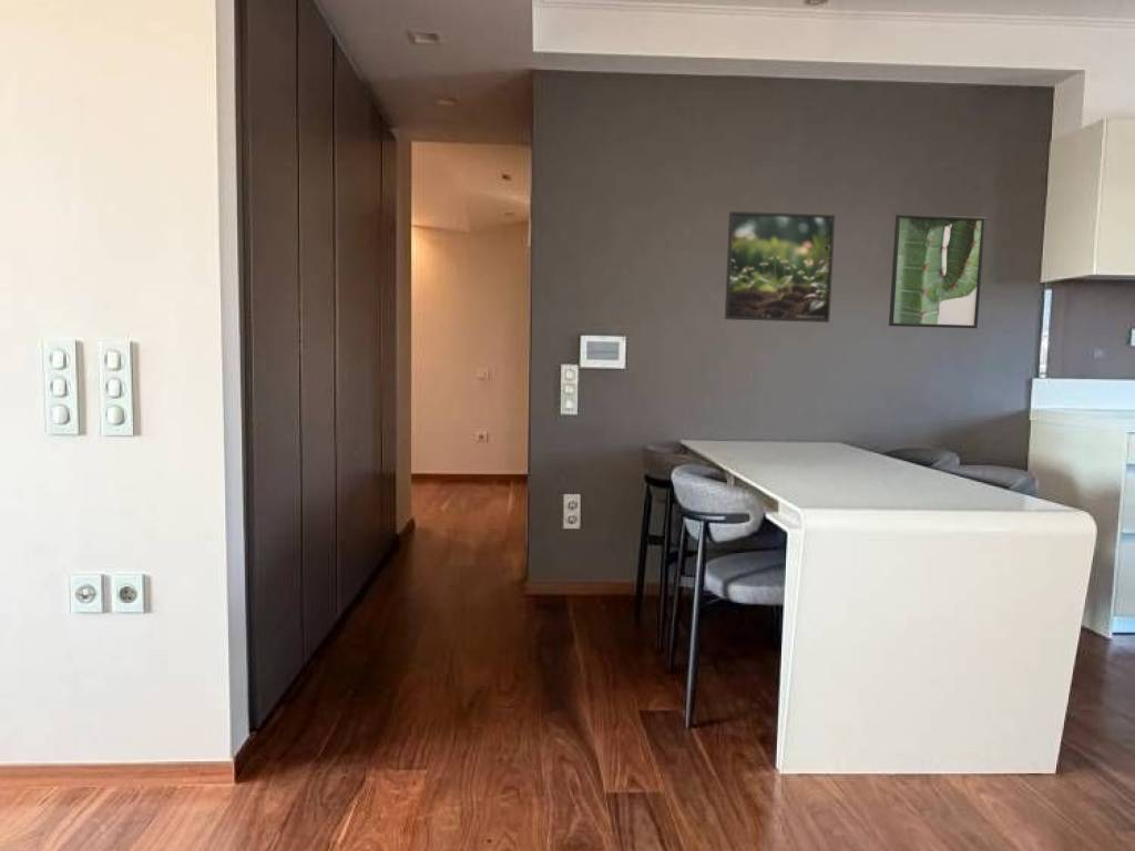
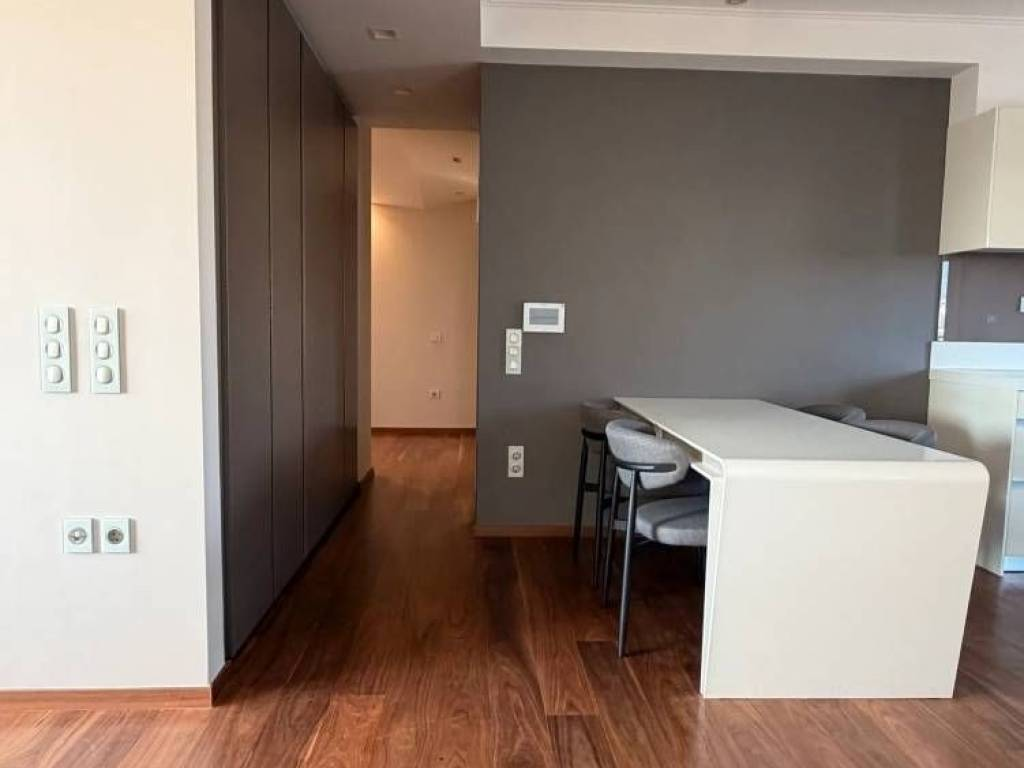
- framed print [888,213,986,329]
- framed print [724,211,837,324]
